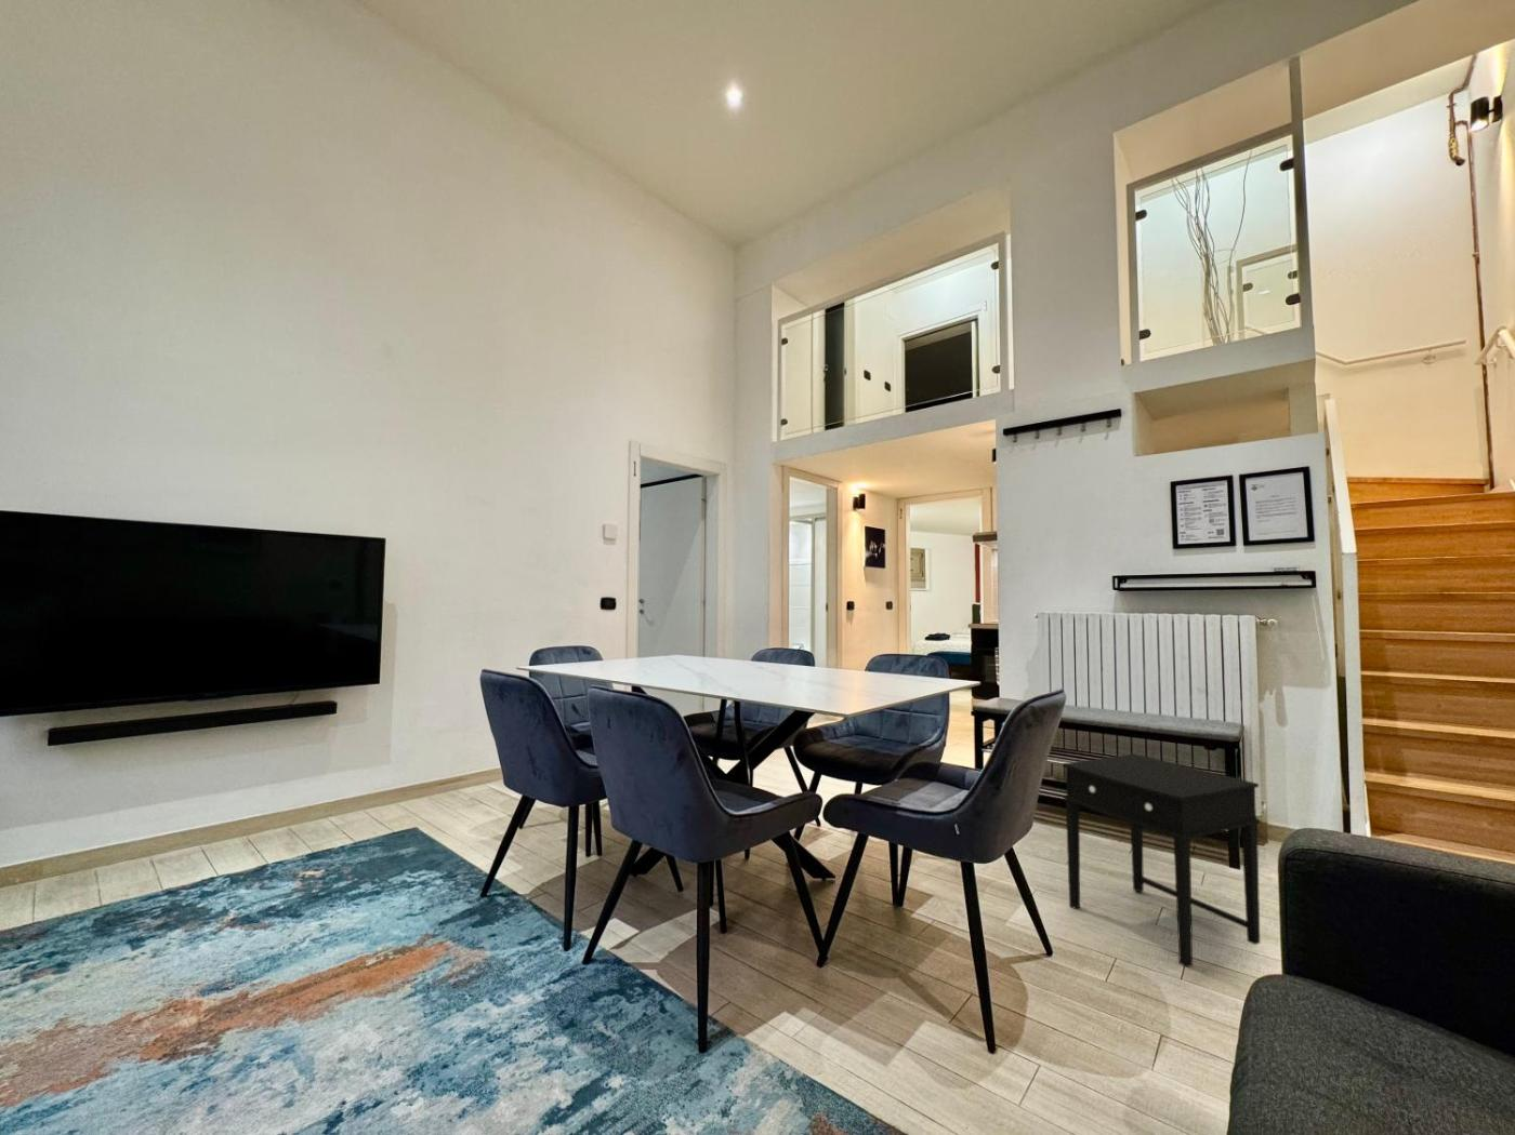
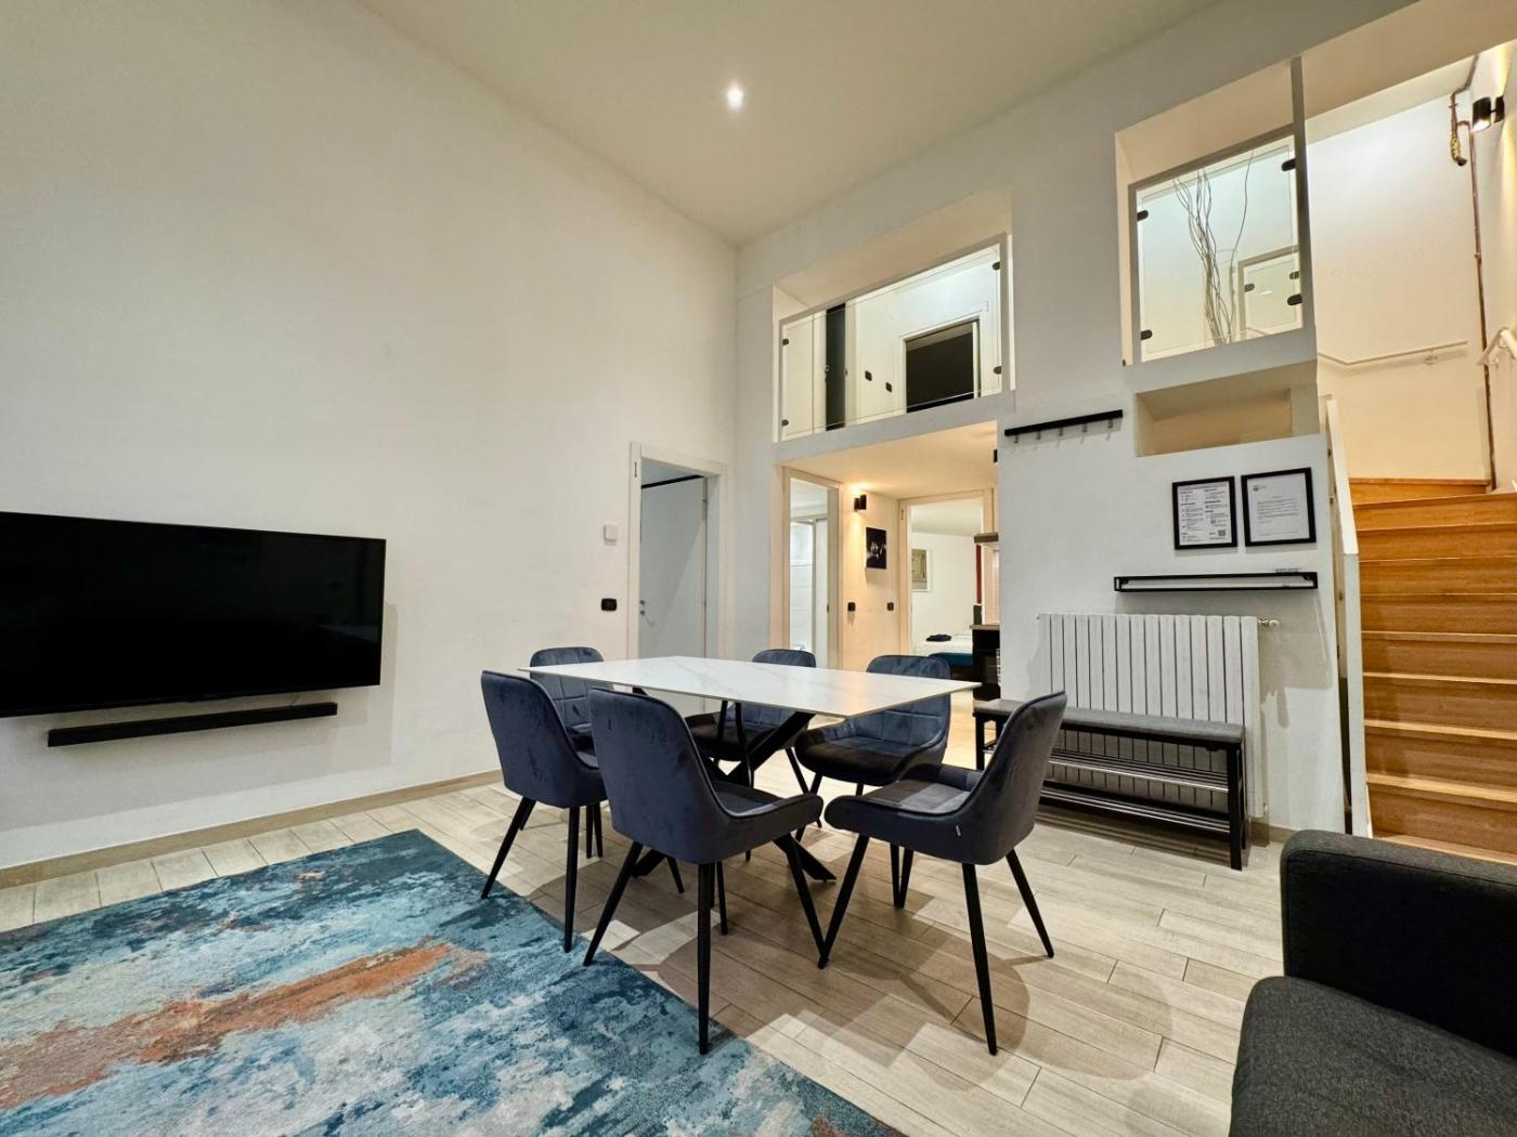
- side table [1062,752,1261,968]
